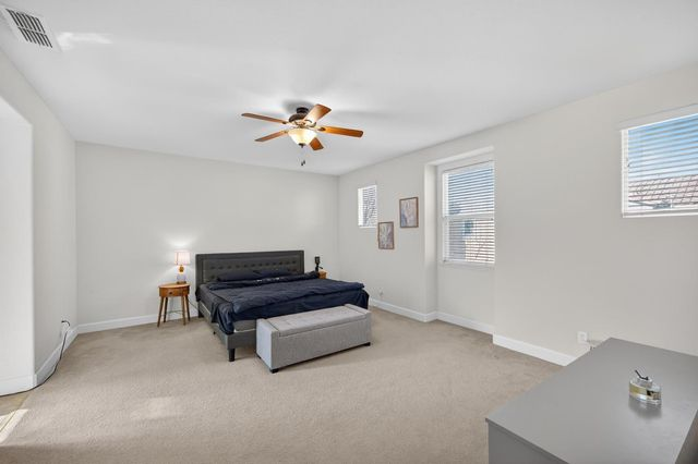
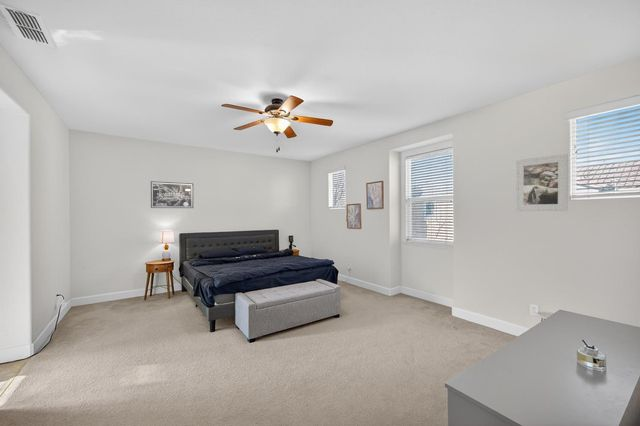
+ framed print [515,153,569,212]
+ wall art [150,180,194,209]
